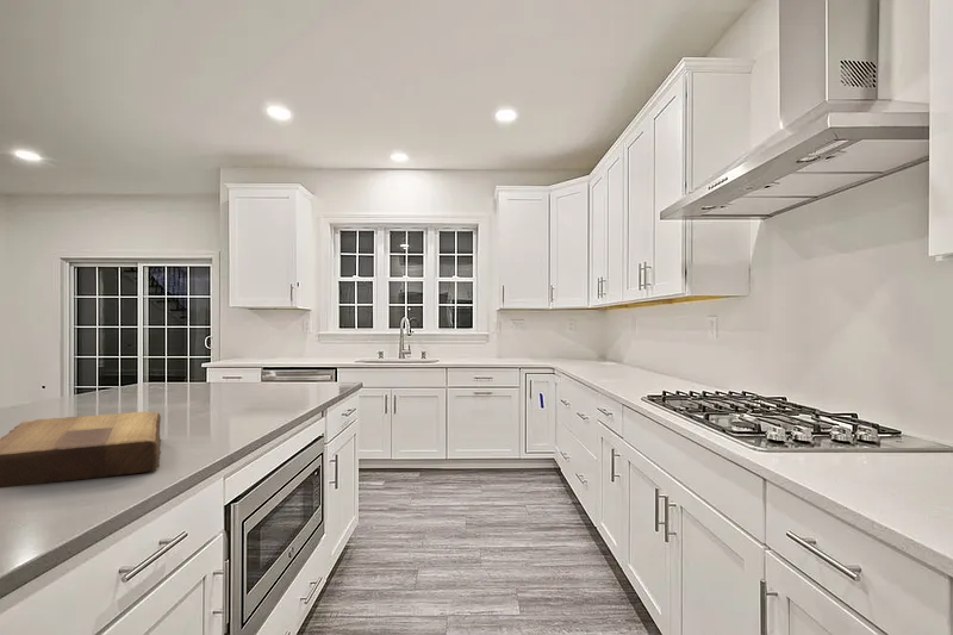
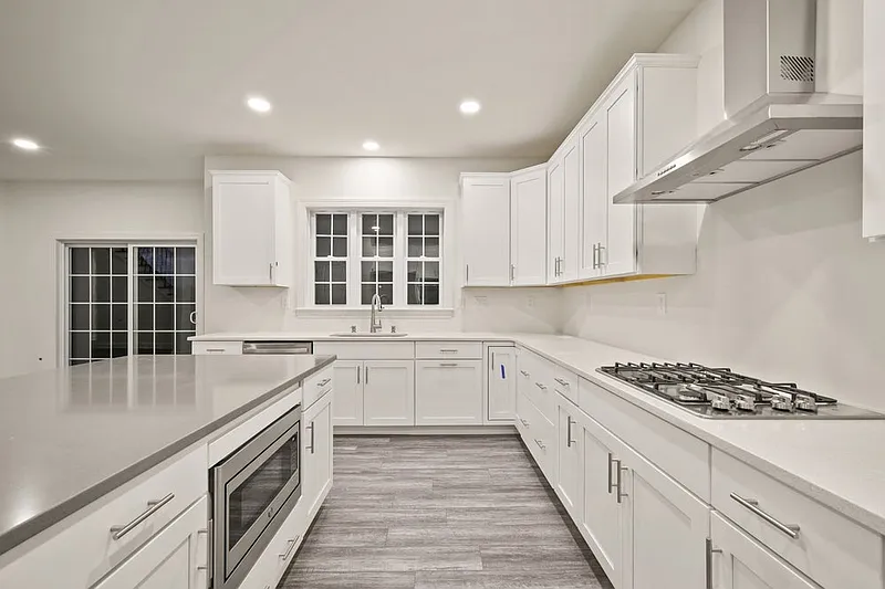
- cutting board [0,410,162,490]
